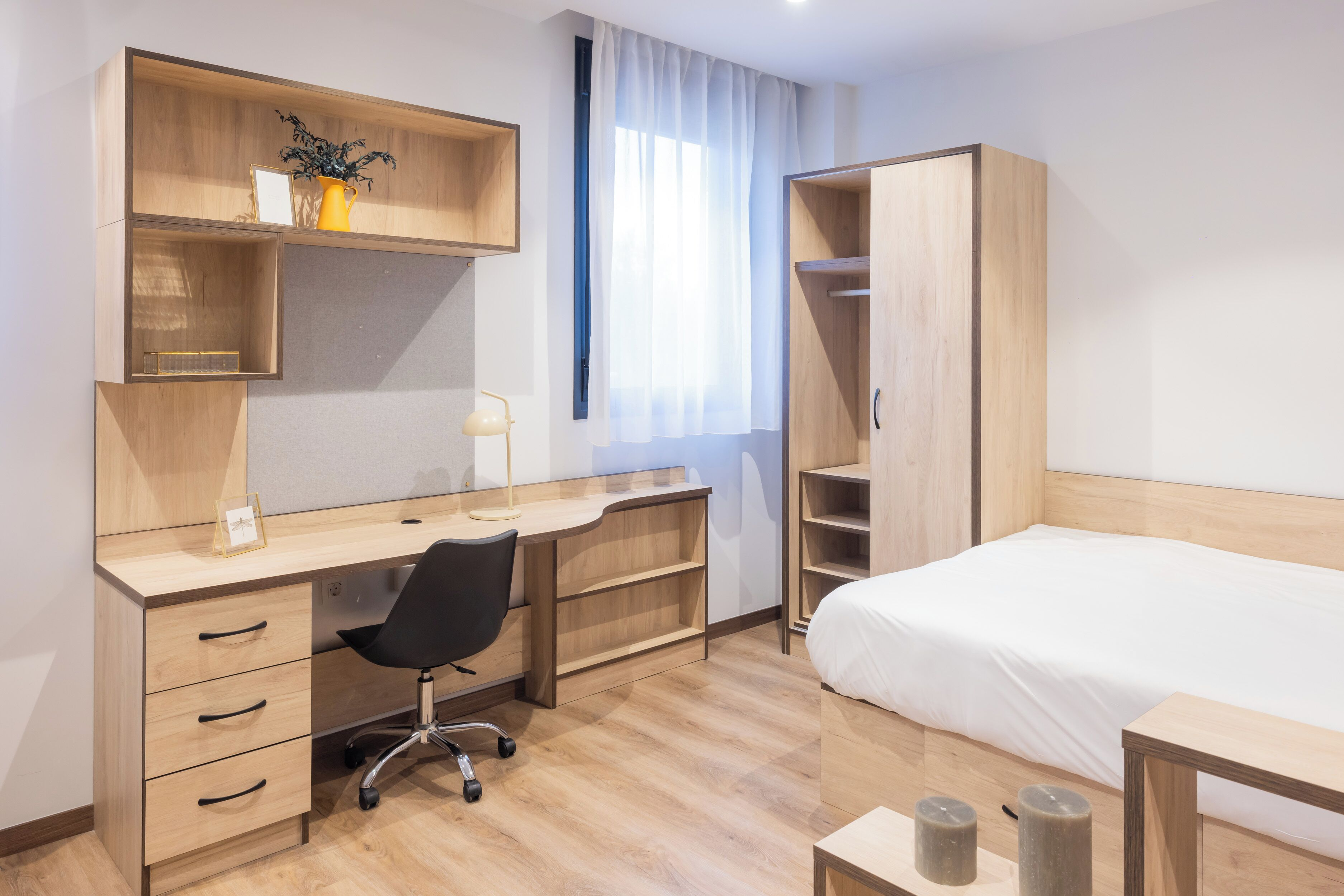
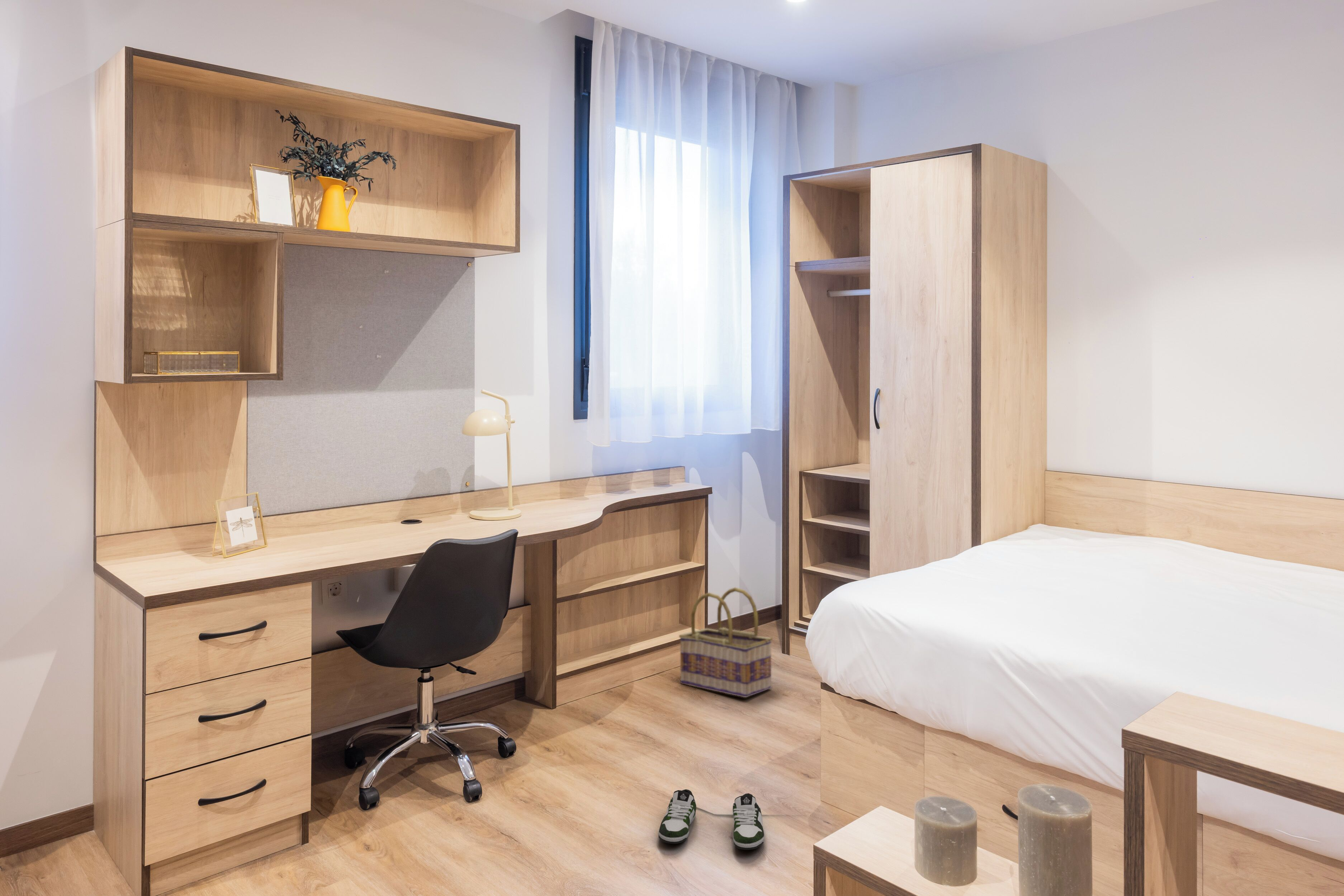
+ shoe [658,789,765,850]
+ basket [678,587,773,698]
